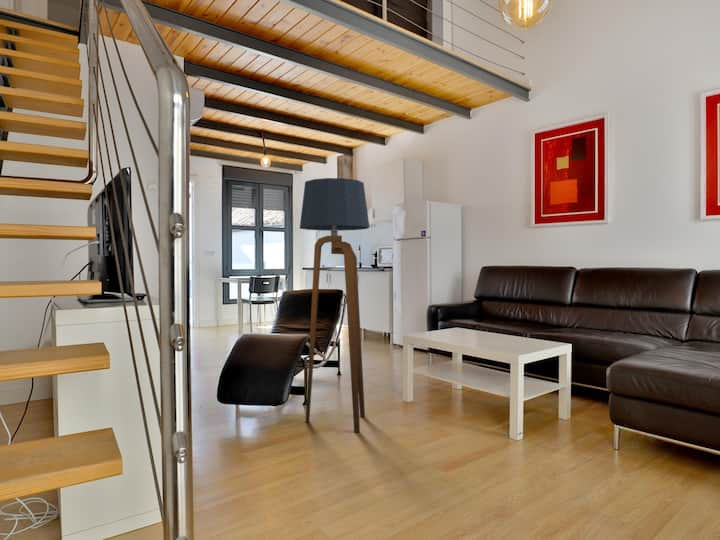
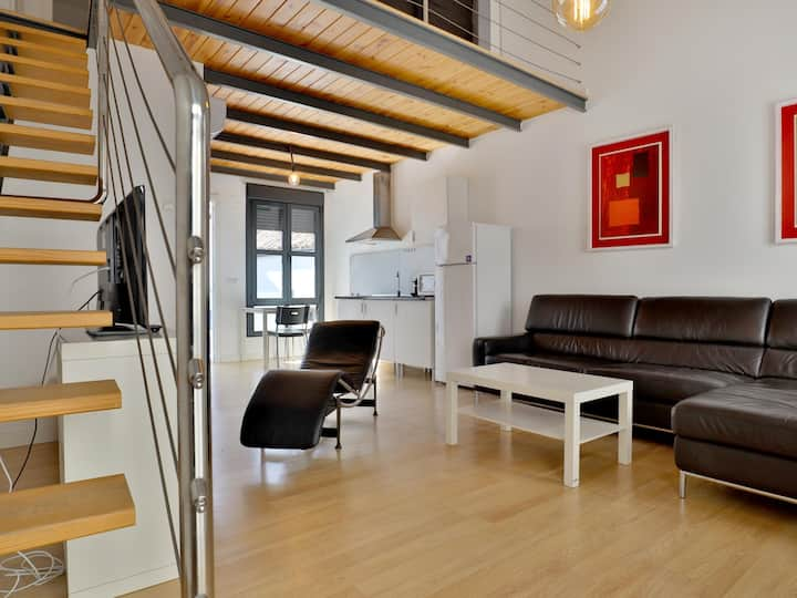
- floor lamp [299,177,371,434]
